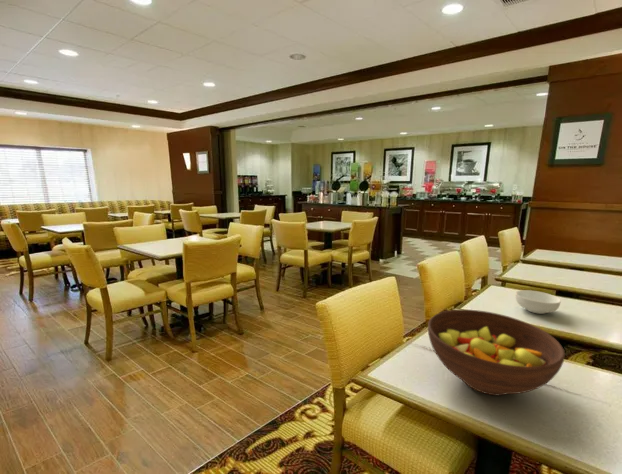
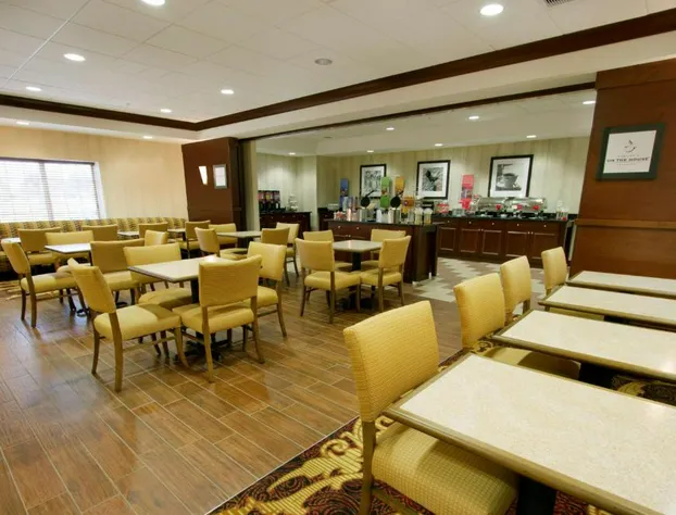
- cereal bowl [515,289,562,315]
- fruit bowl [427,309,566,397]
